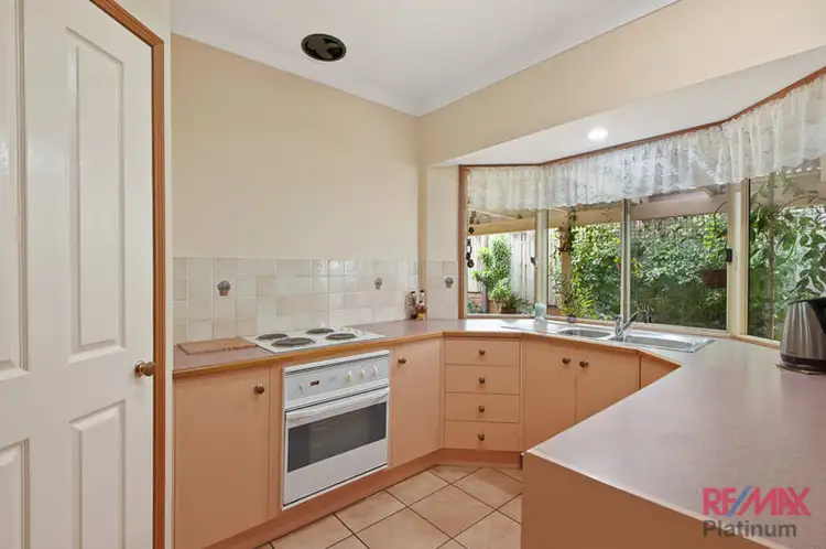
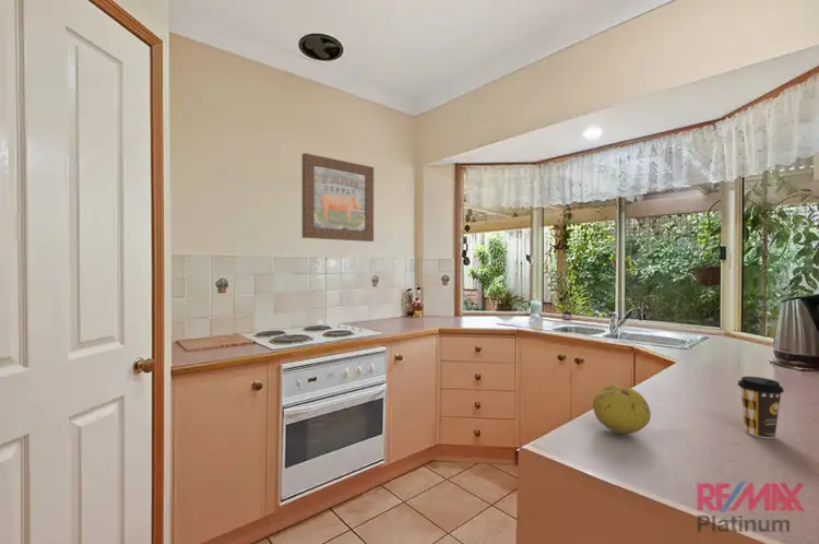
+ coffee cup [736,376,785,439]
+ fruit [592,383,652,435]
+ wall art [301,152,375,243]
